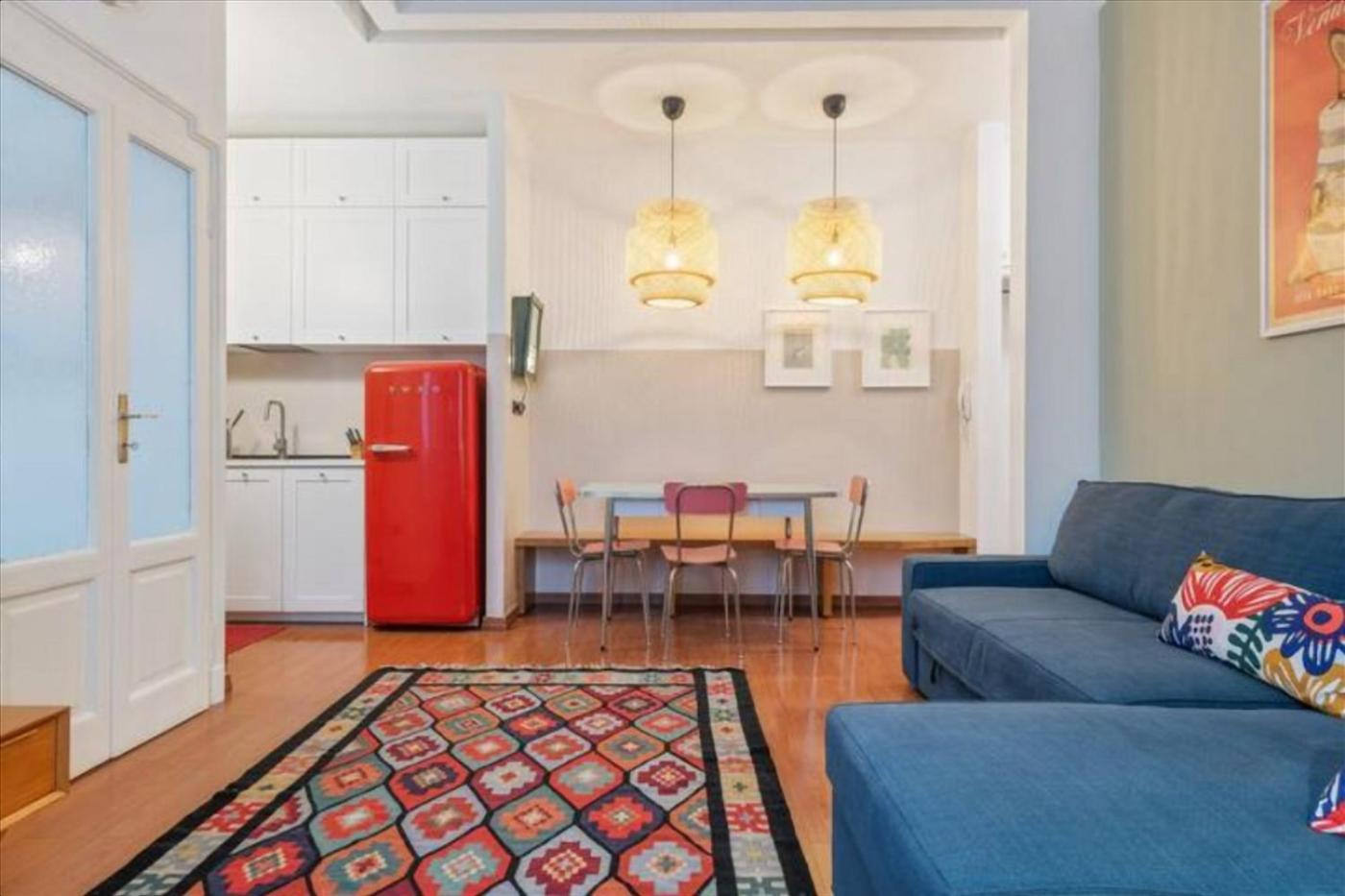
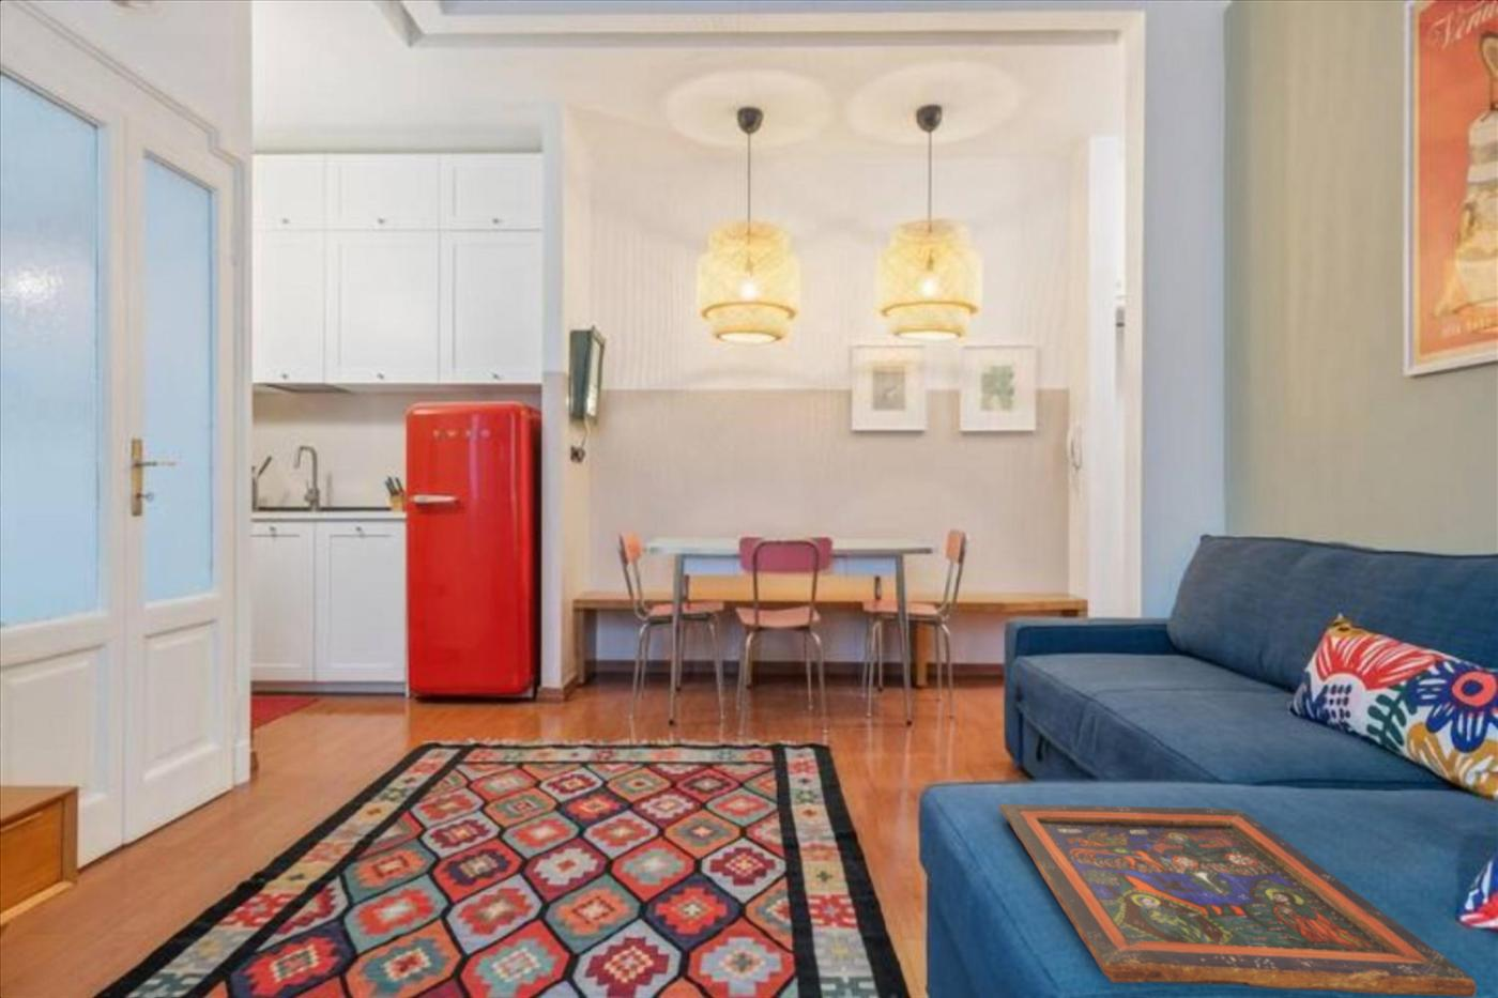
+ painted panel [998,803,1478,998]
